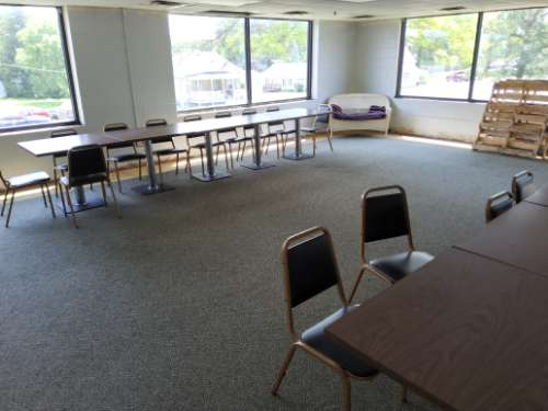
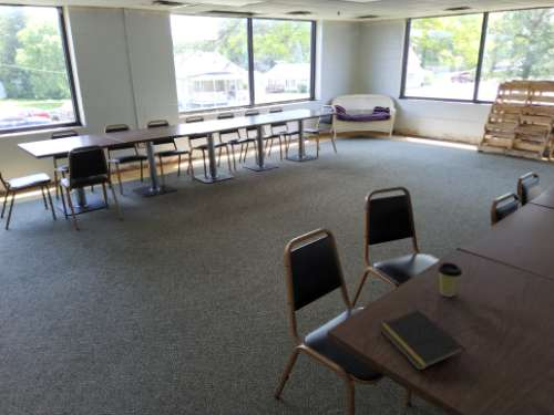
+ notepad [378,309,465,372]
+ coffee cup [437,261,463,298]
